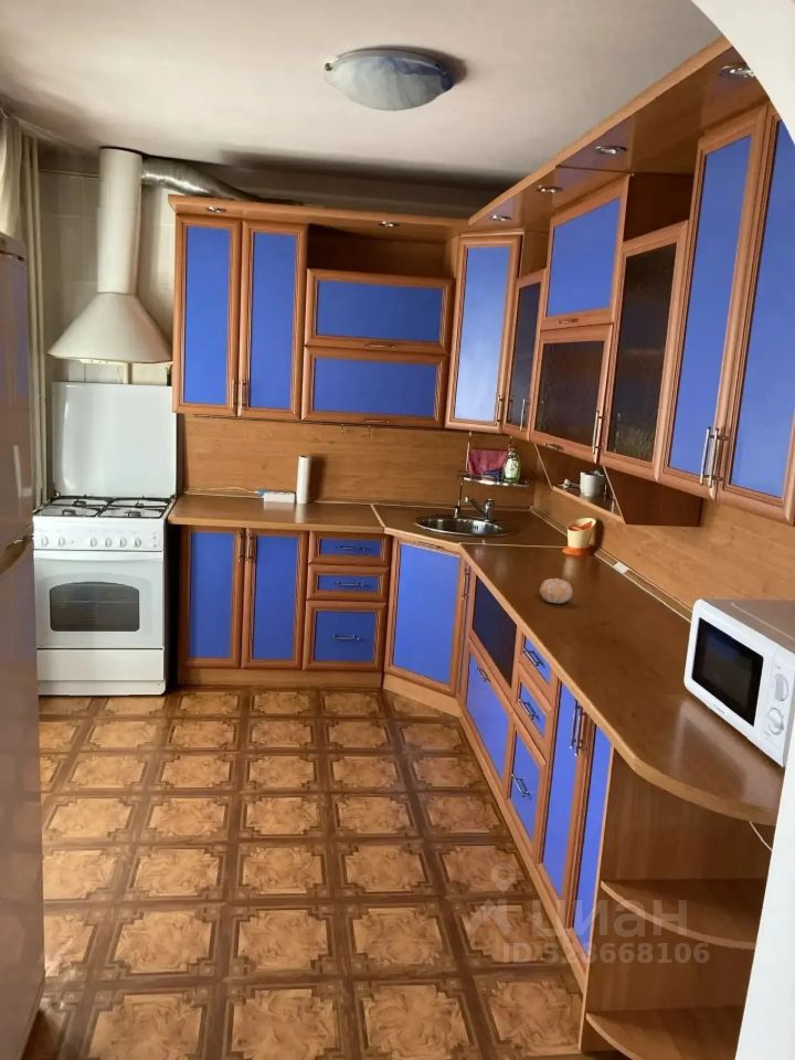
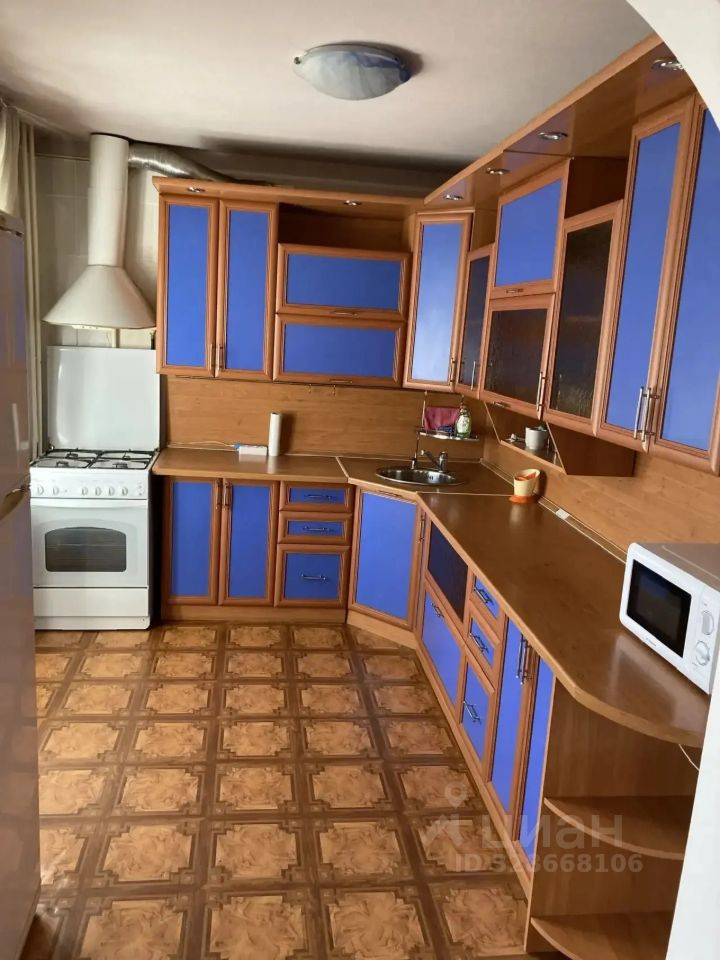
- fruit [539,577,574,605]
